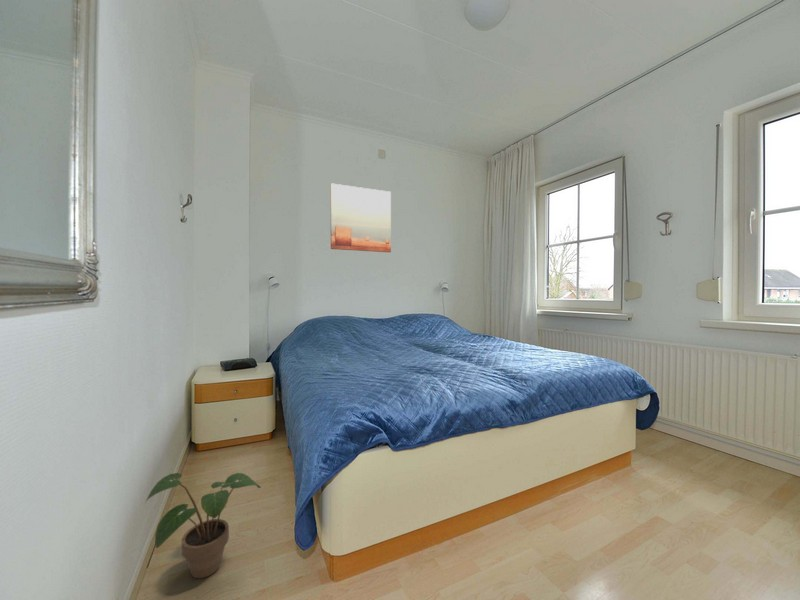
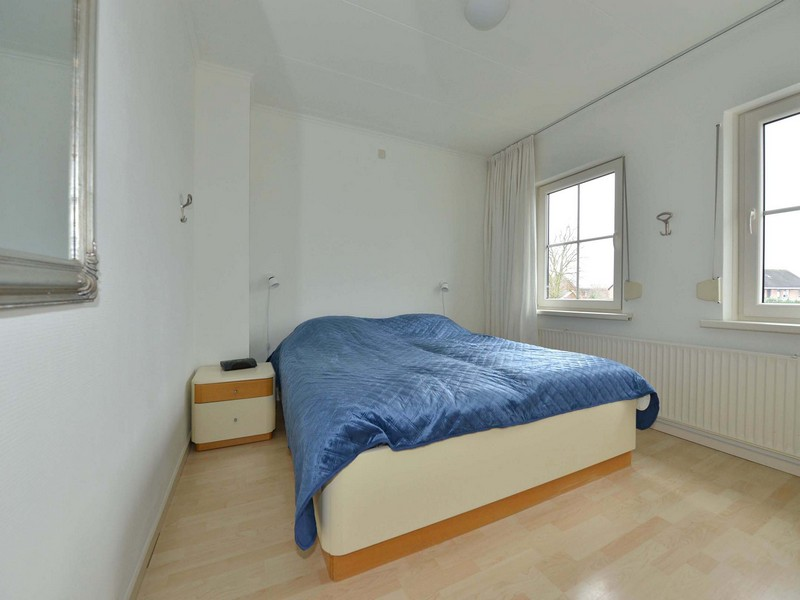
- potted plant [144,472,262,579]
- wall art [329,182,392,253]
